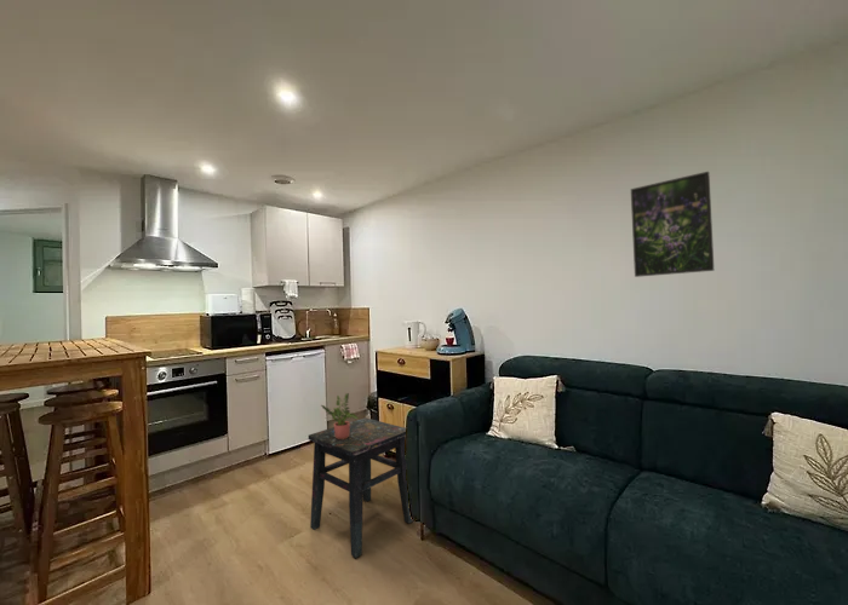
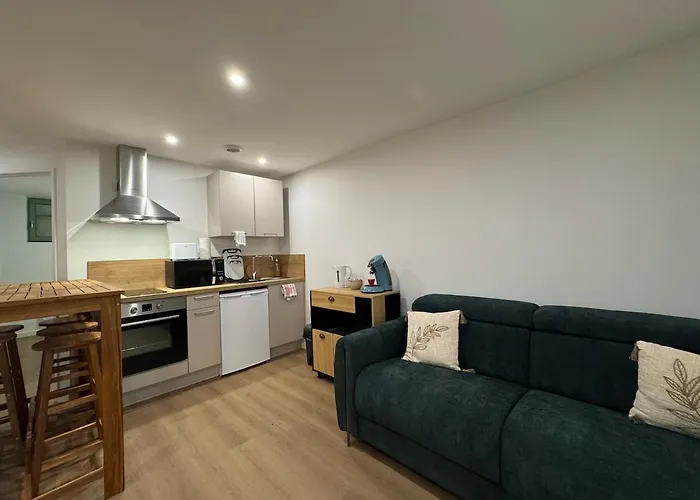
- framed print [630,171,715,278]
- side table [308,416,414,559]
- potted plant [320,392,360,439]
